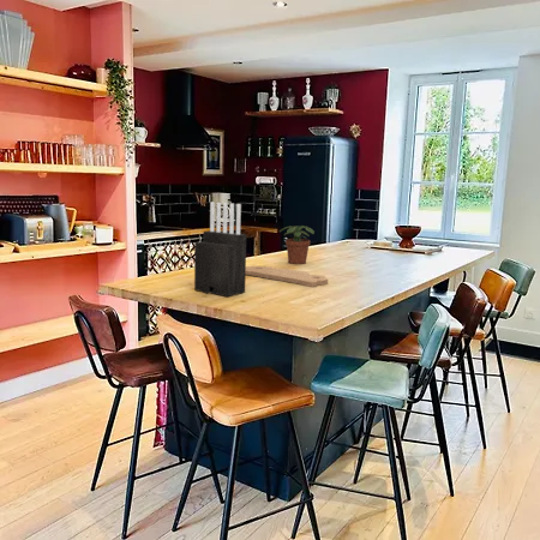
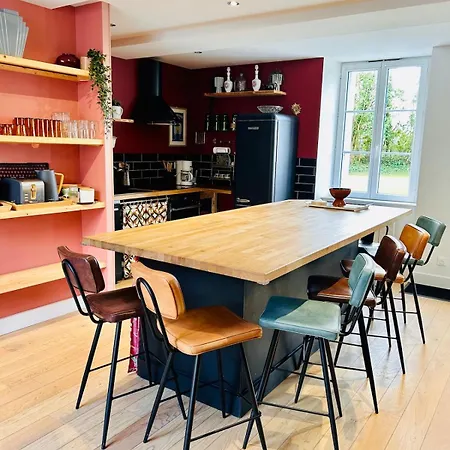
- knife block [193,200,247,298]
- potted plant [278,224,316,265]
- cutting board [246,265,329,288]
